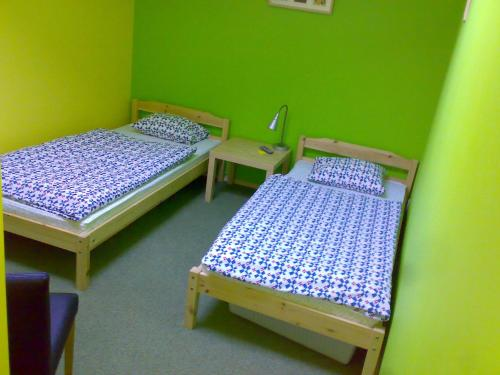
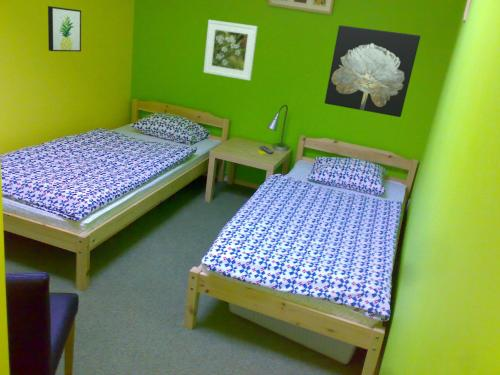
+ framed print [203,19,259,82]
+ wall art [324,24,421,118]
+ wall art [47,5,82,53]
